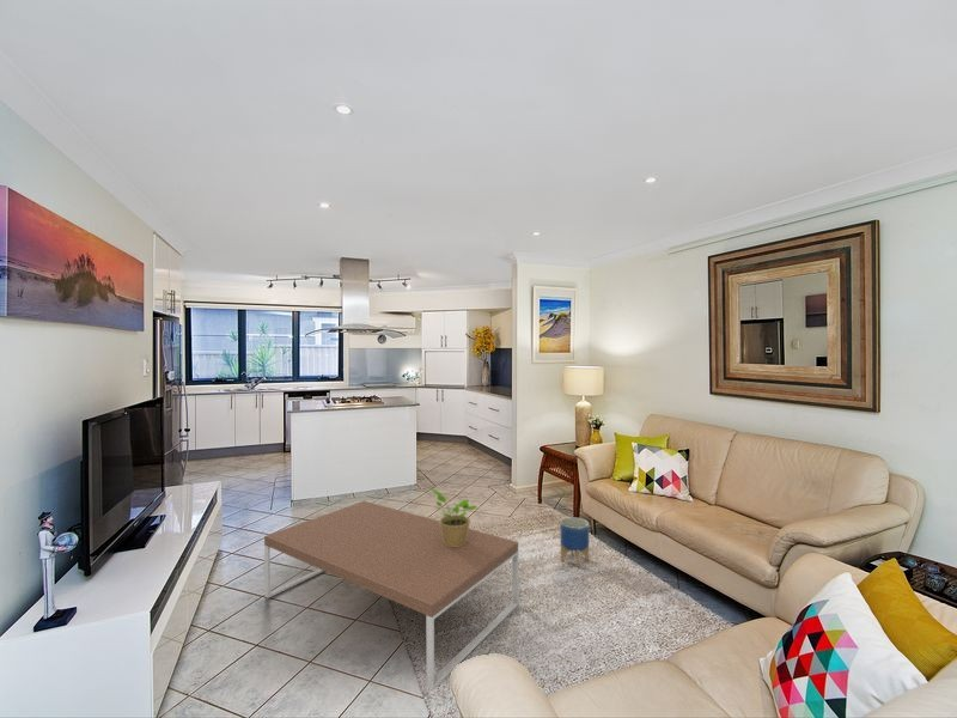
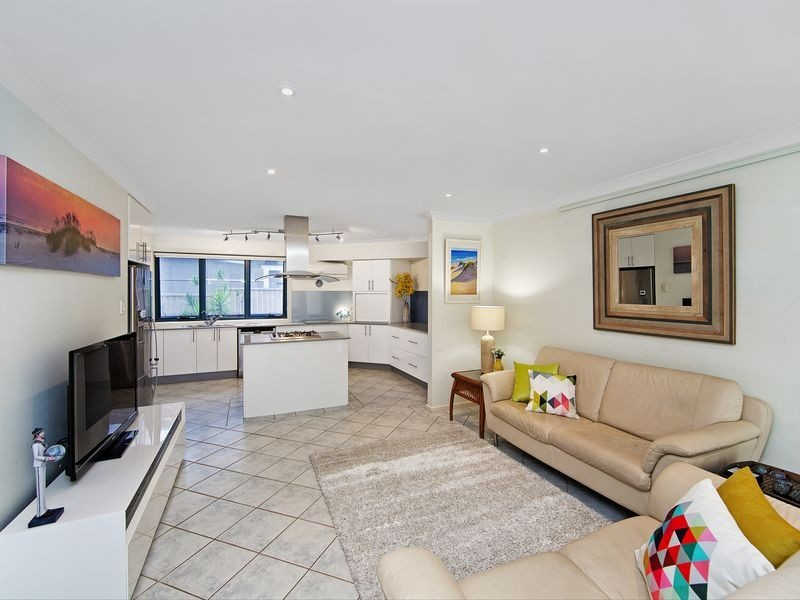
- planter [560,516,590,568]
- potted plant [429,487,478,547]
- coffee table [263,500,520,690]
